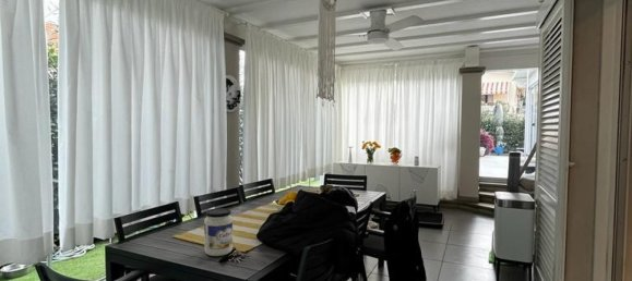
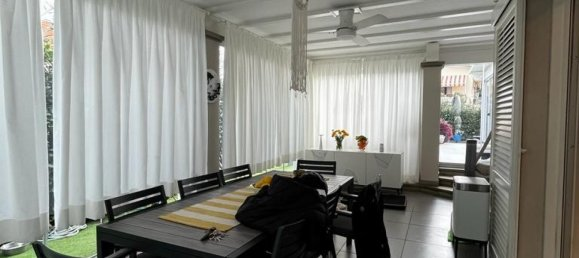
- jar [203,207,234,257]
